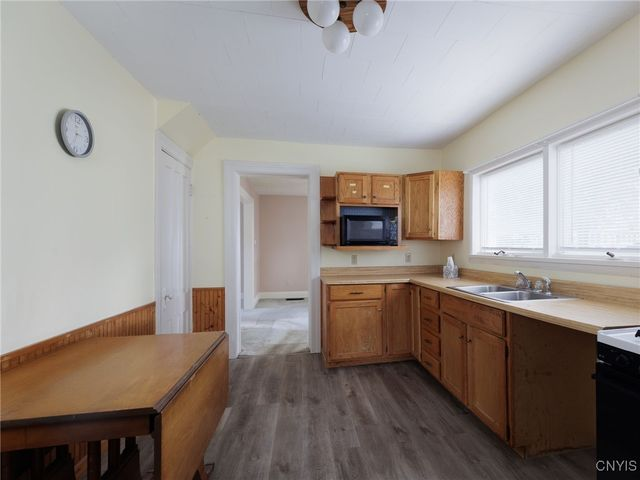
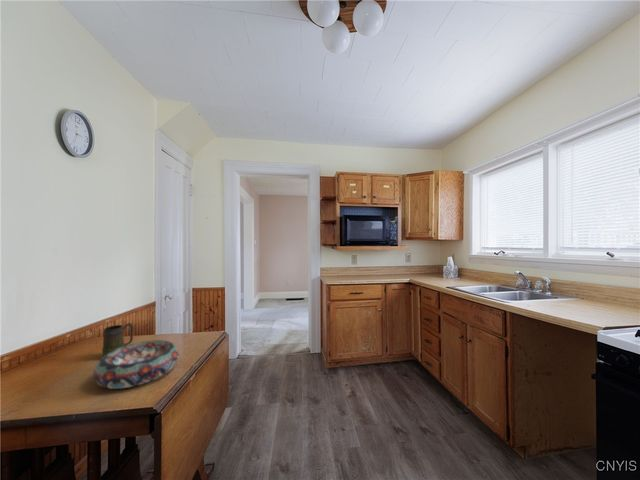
+ decorative bowl [92,339,180,390]
+ mug [101,322,134,358]
